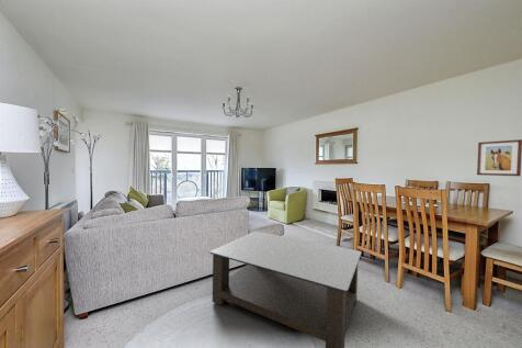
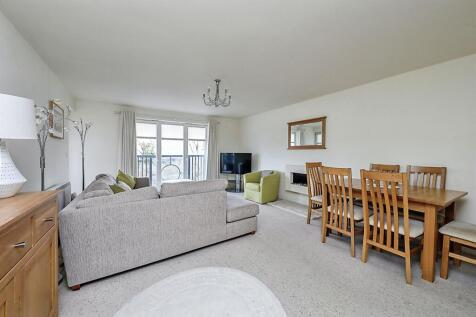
- wall art [476,138,522,177]
- coffee table [209,231,363,348]
